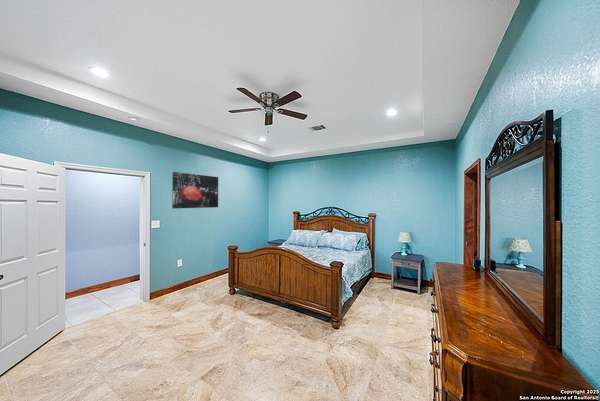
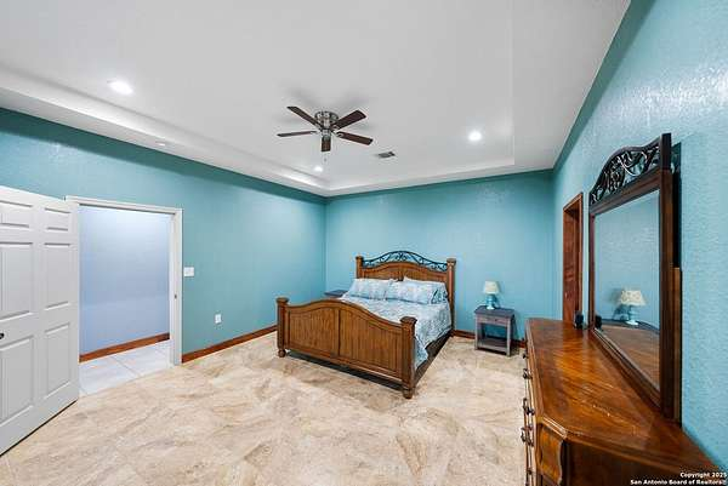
- wall art [171,171,219,210]
